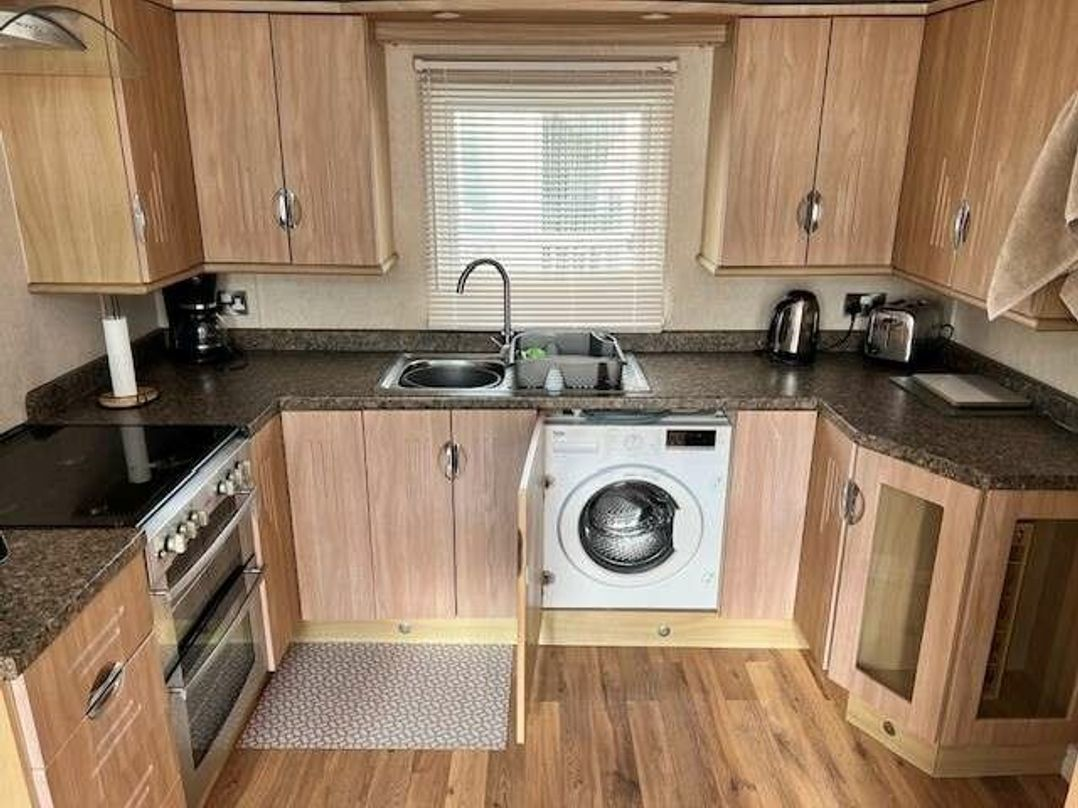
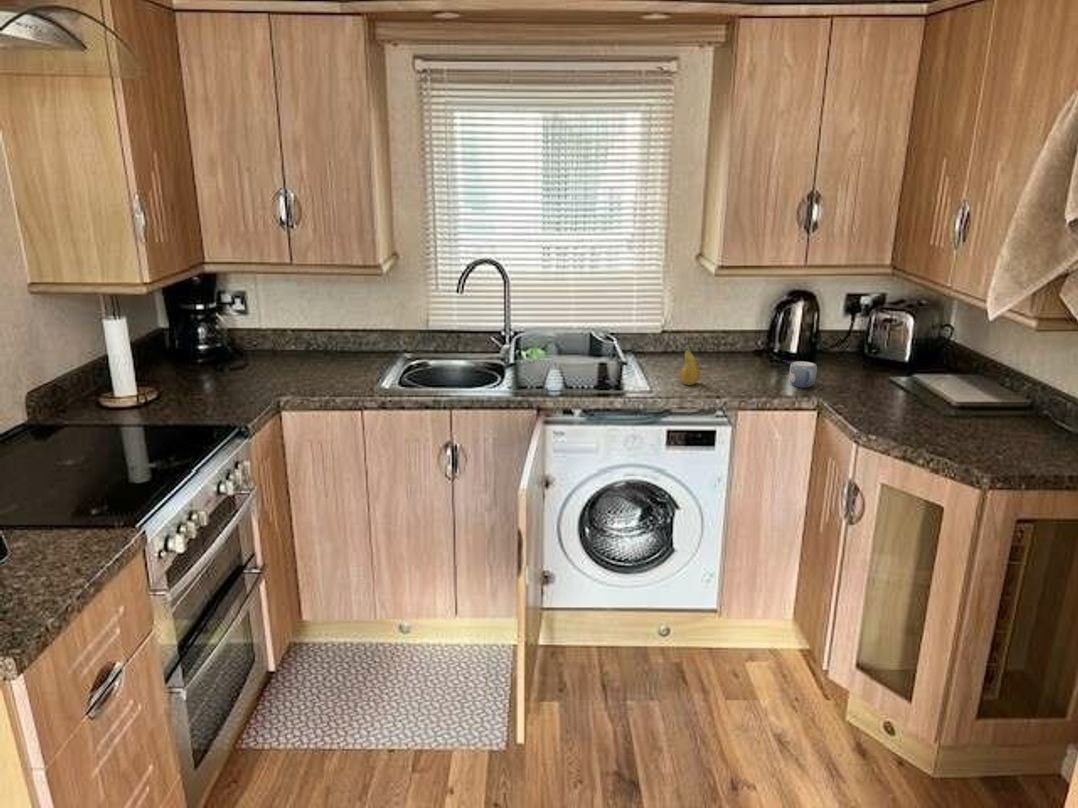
+ fruit [678,348,701,386]
+ mug [789,360,818,389]
